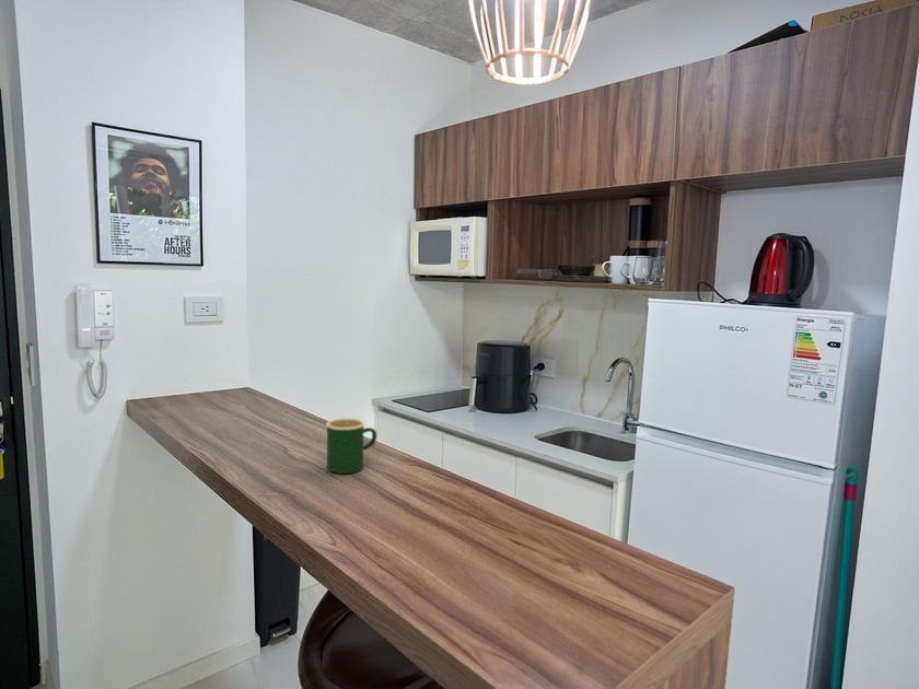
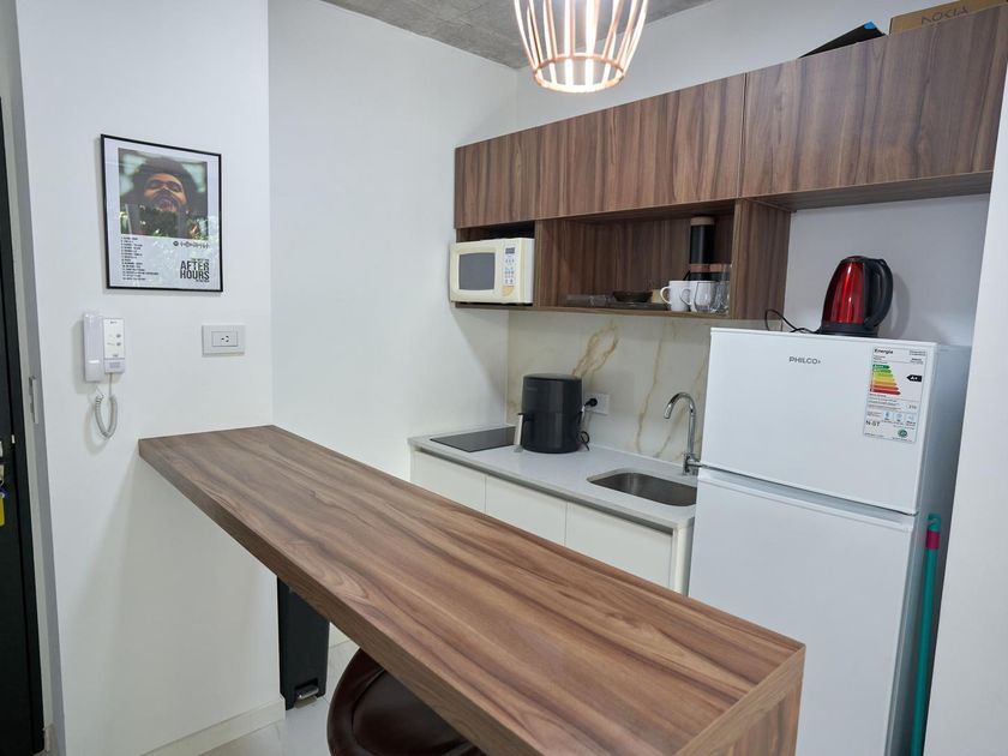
- mug [325,418,377,475]
